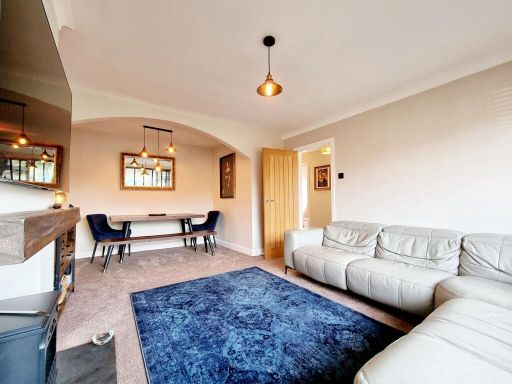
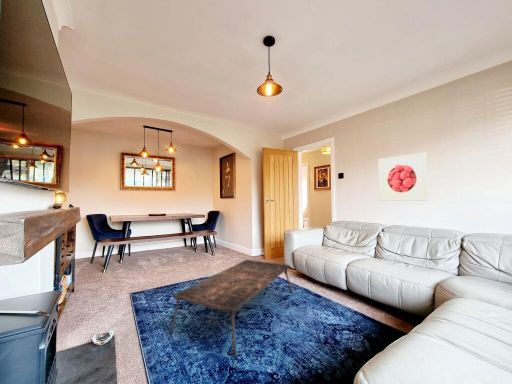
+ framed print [378,152,429,202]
+ coffee table [168,259,293,359]
